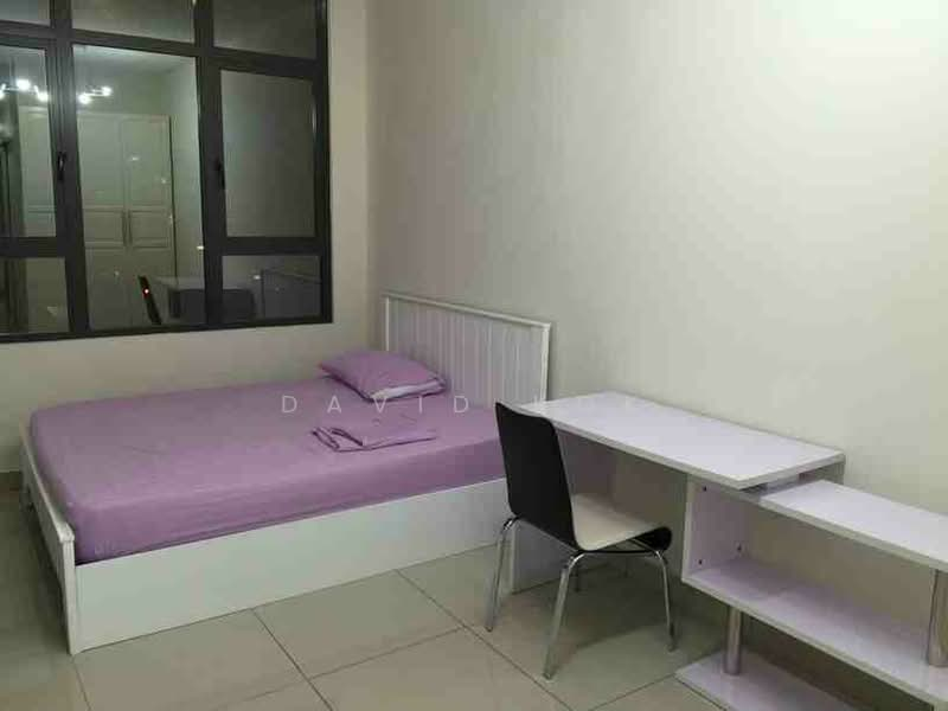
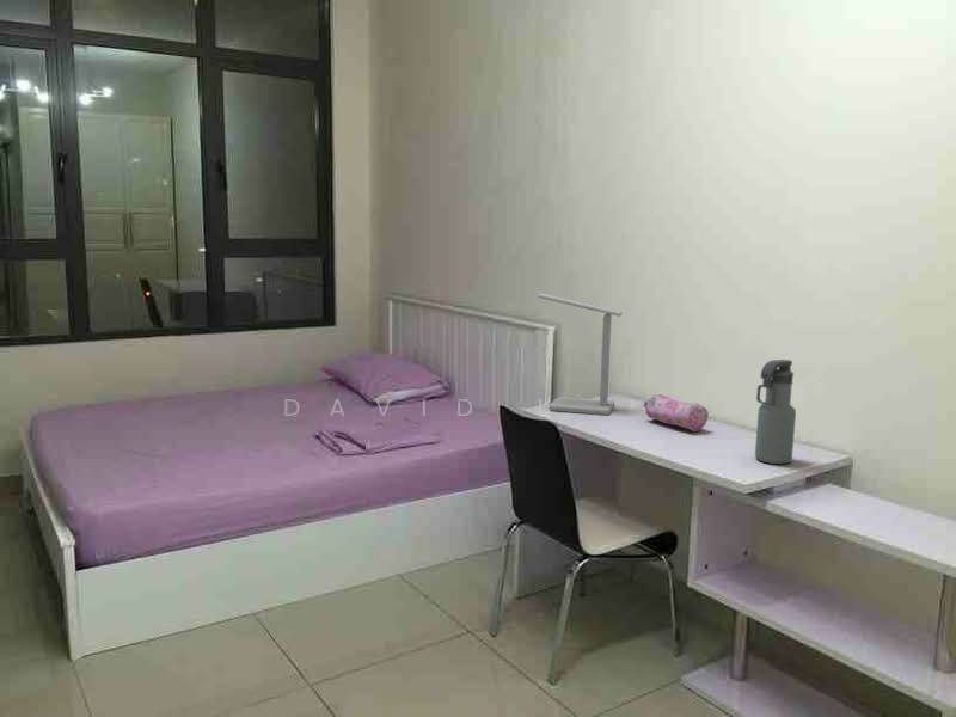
+ desk lamp [537,293,624,416]
+ water bottle [754,358,797,465]
+ pencil case [642,393,710,433]
